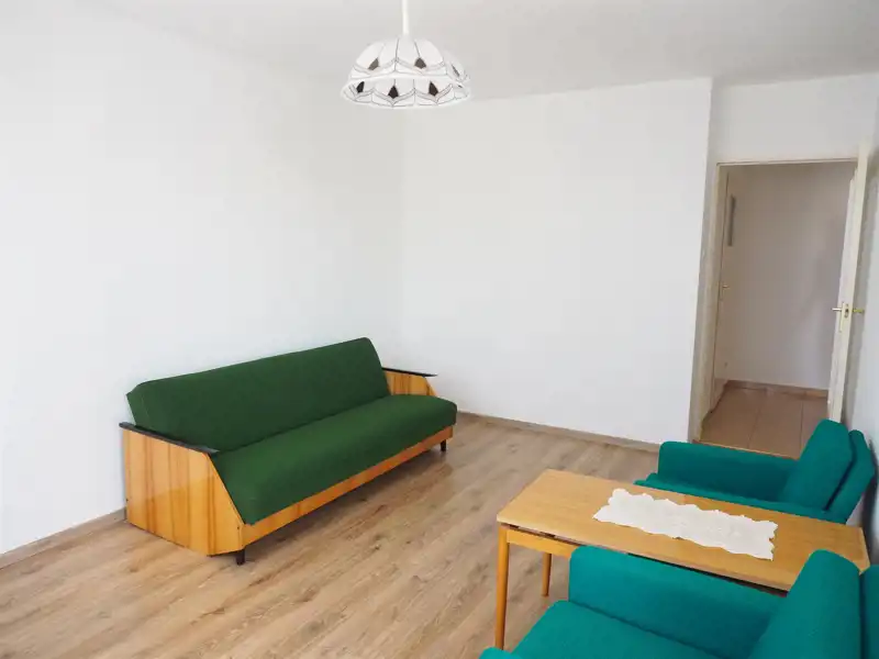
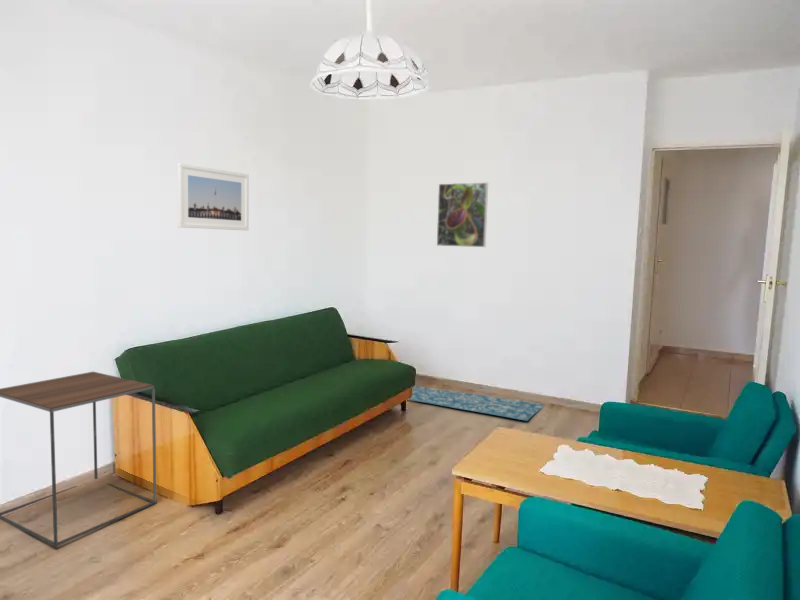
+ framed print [176,162,250,231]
+ rug [407,385,546,422]
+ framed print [436,182,489,248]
+ side table [0,371,157,548]
